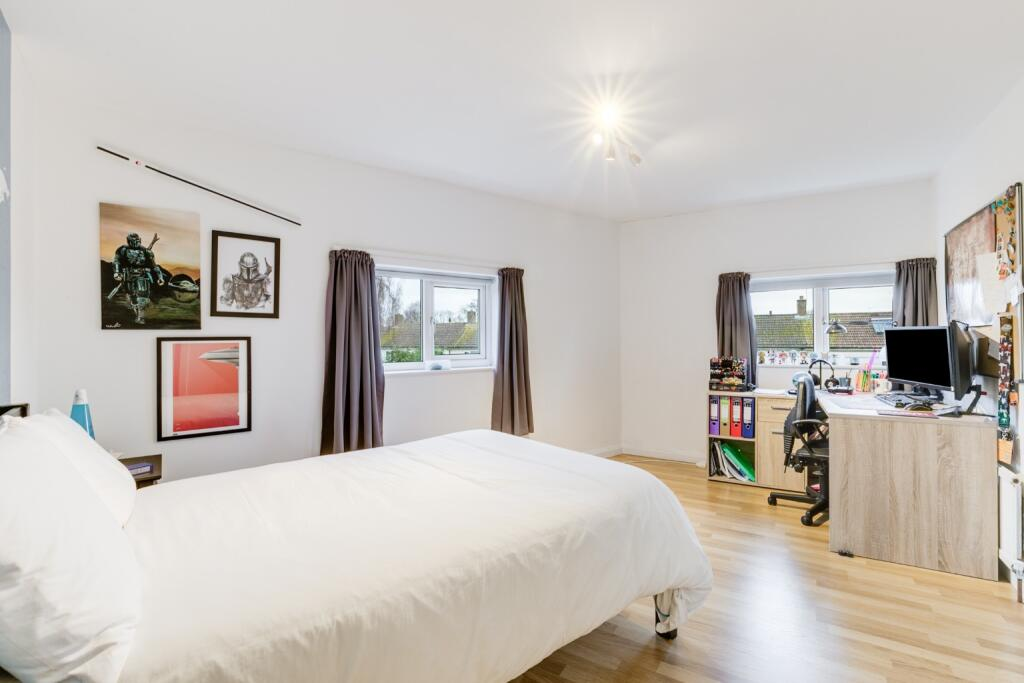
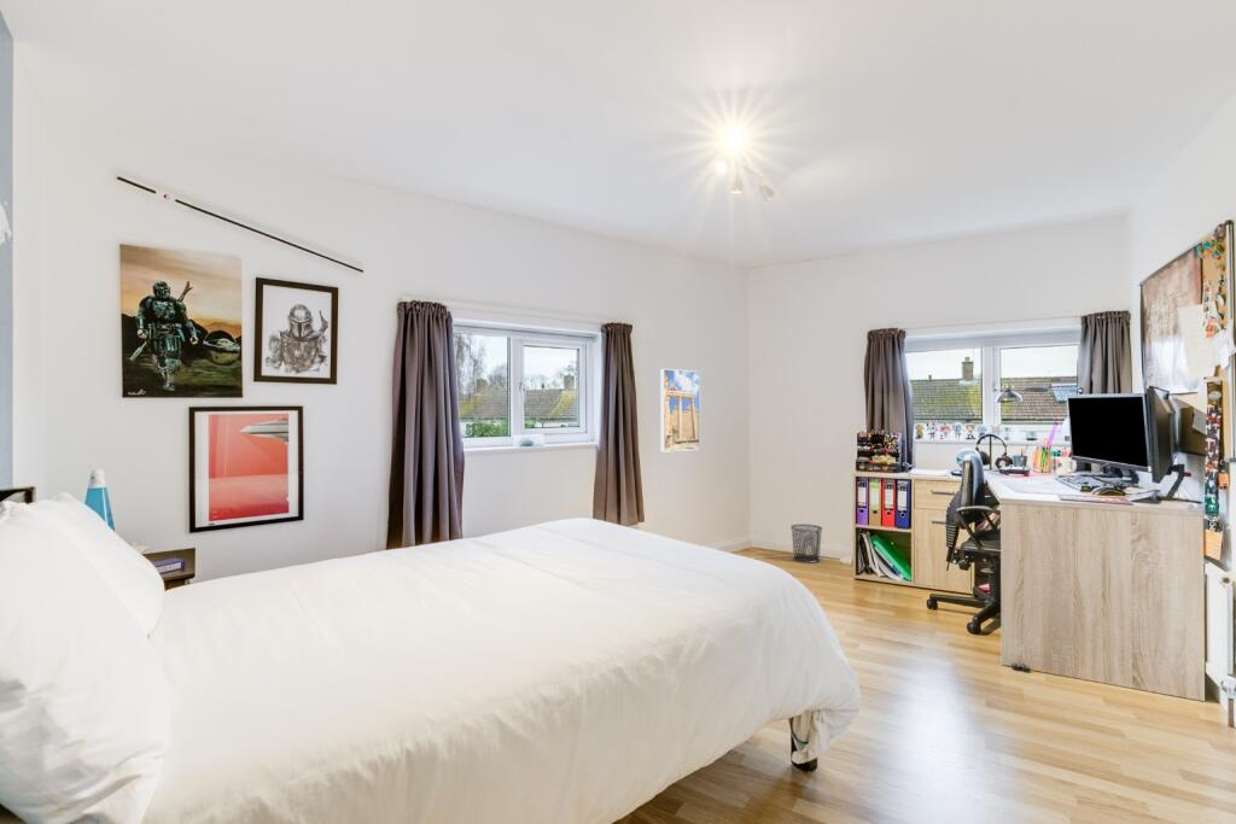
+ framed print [659,368,701,454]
+ waste bin [789,524,823,563]
